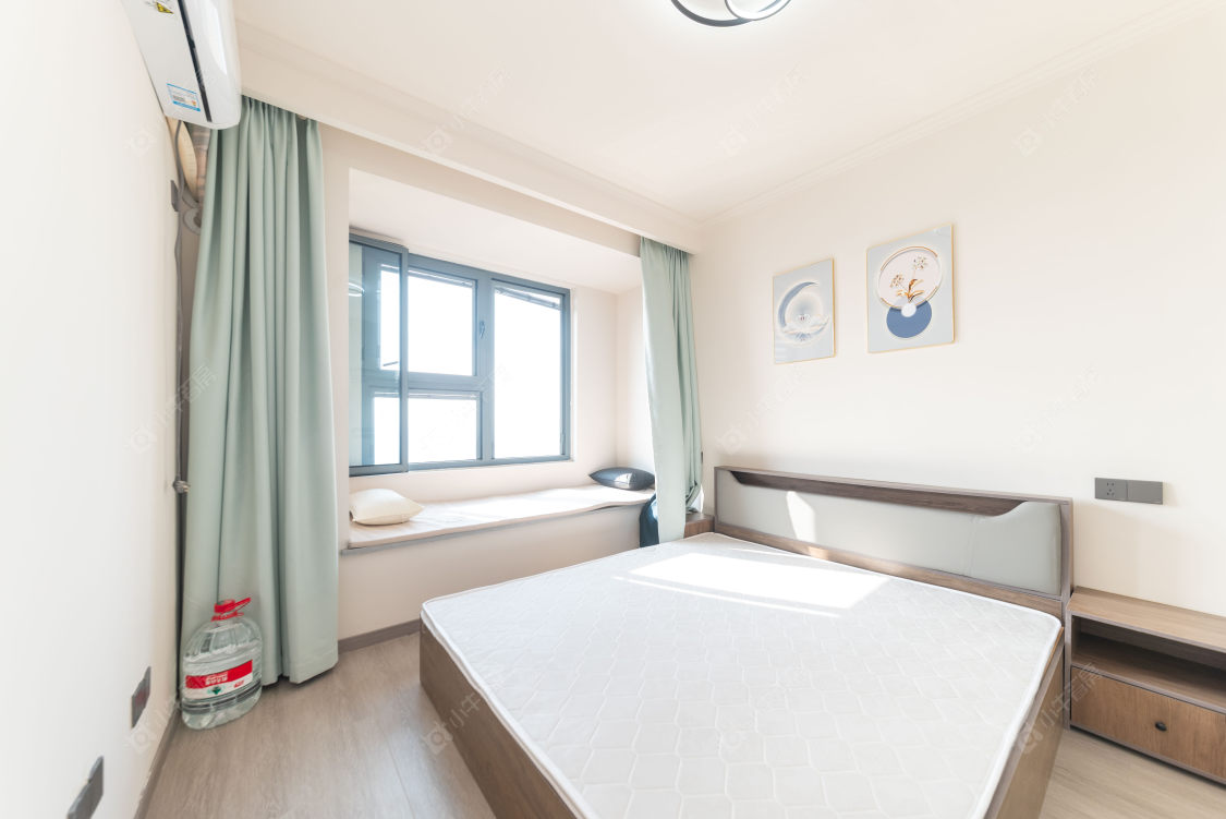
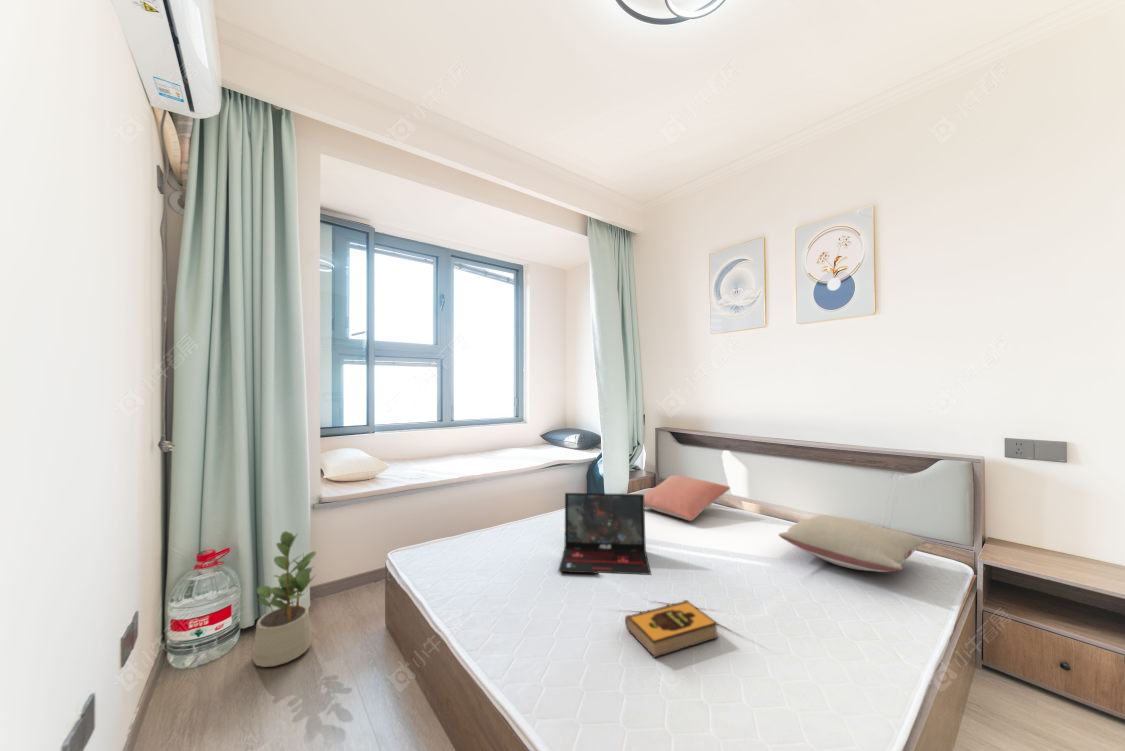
+ potted plant [252,530,317,668]
+ hardback book [624,599,720,659]
+ pillow [644,474,731,522]
+ laptop [558,492,652,576]
+ pillow [778,514,927,573]
